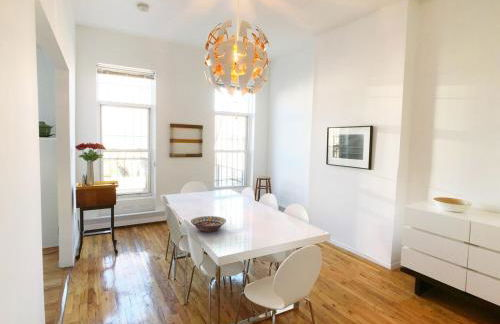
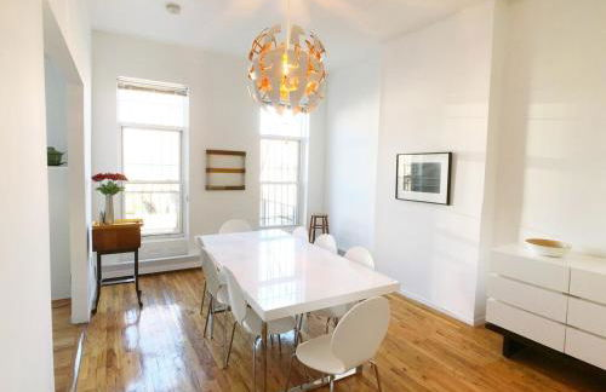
- decorative bowl [190,215,227,233]
